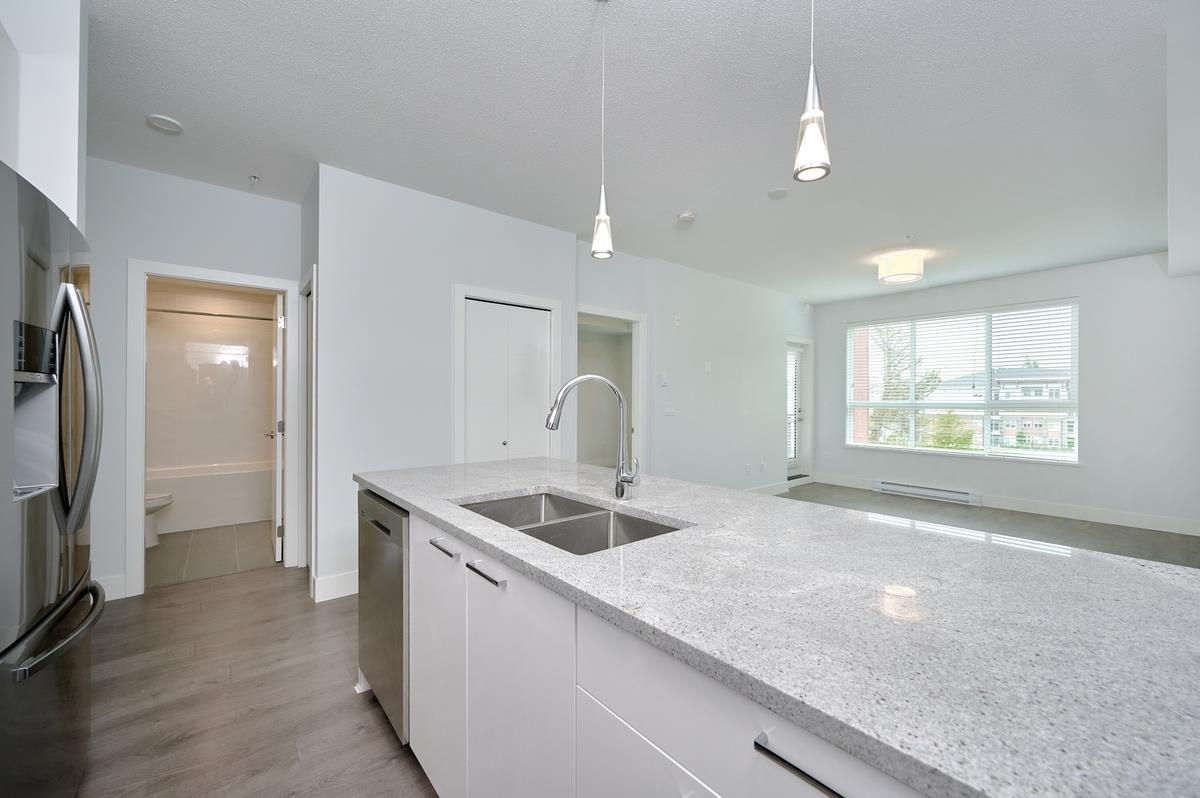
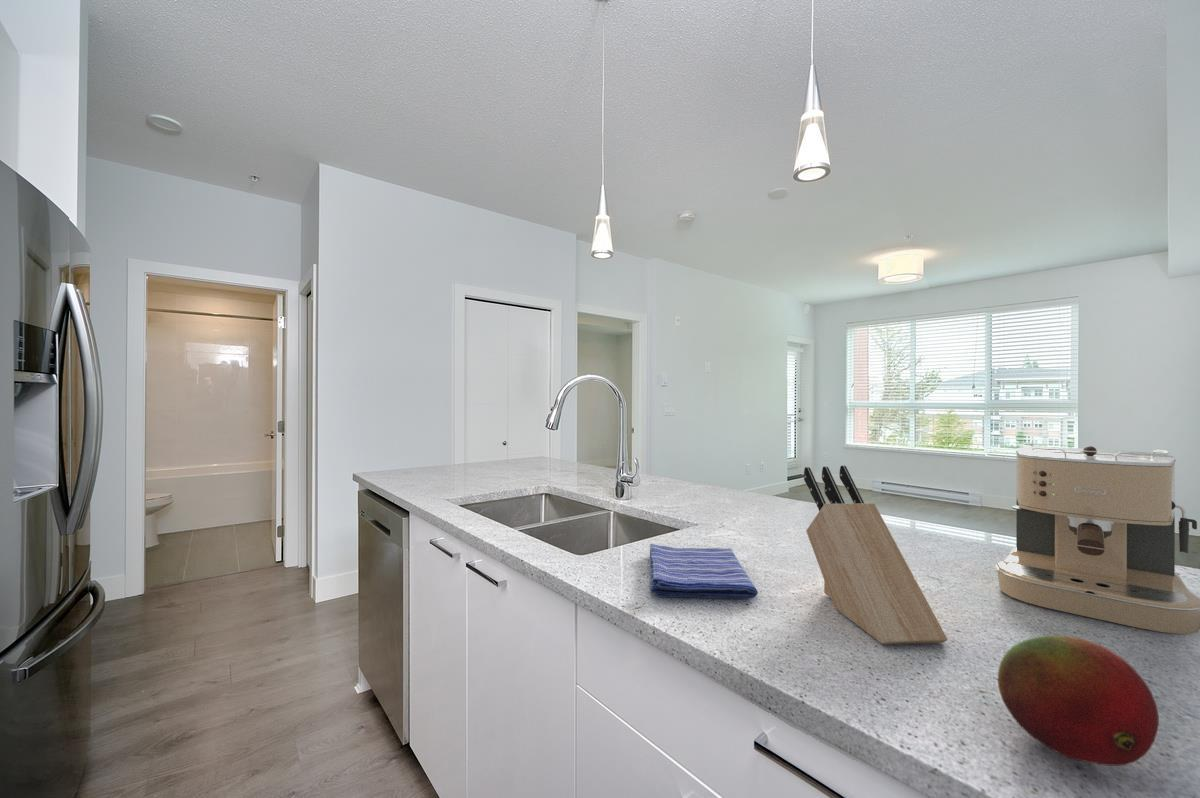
+ dish towel [649,543,758,599]
+ knife block [803,465,948,645]
+ coffee maker [994,443,1200,635]
+ fruit [997,634,1160,767]
